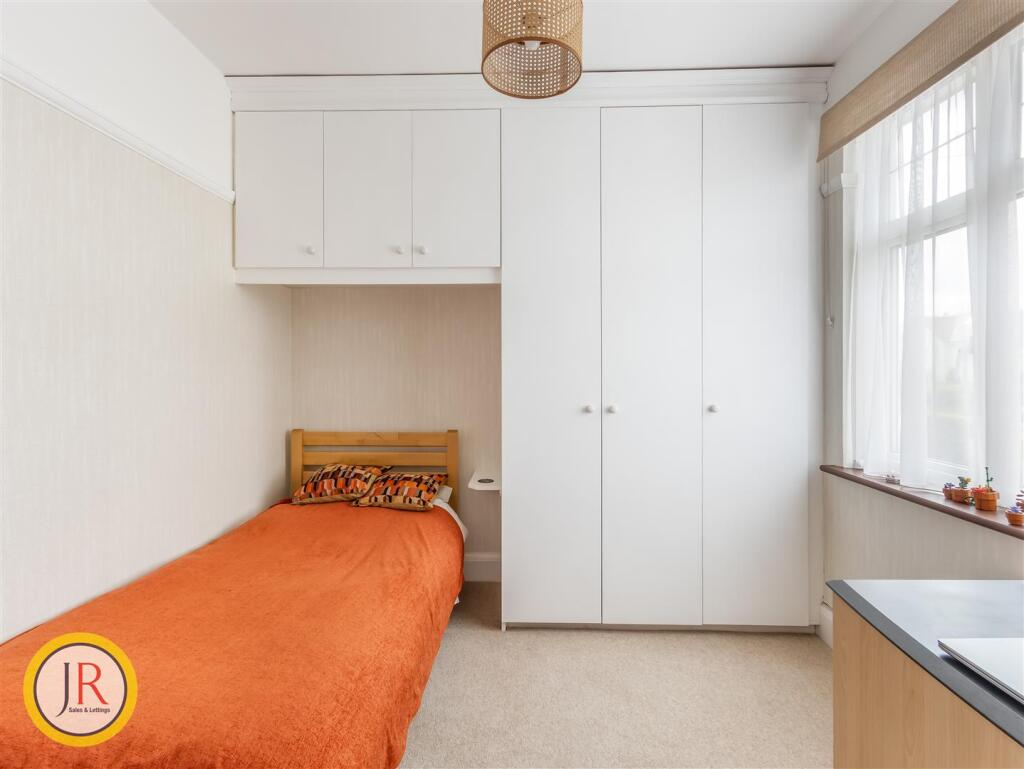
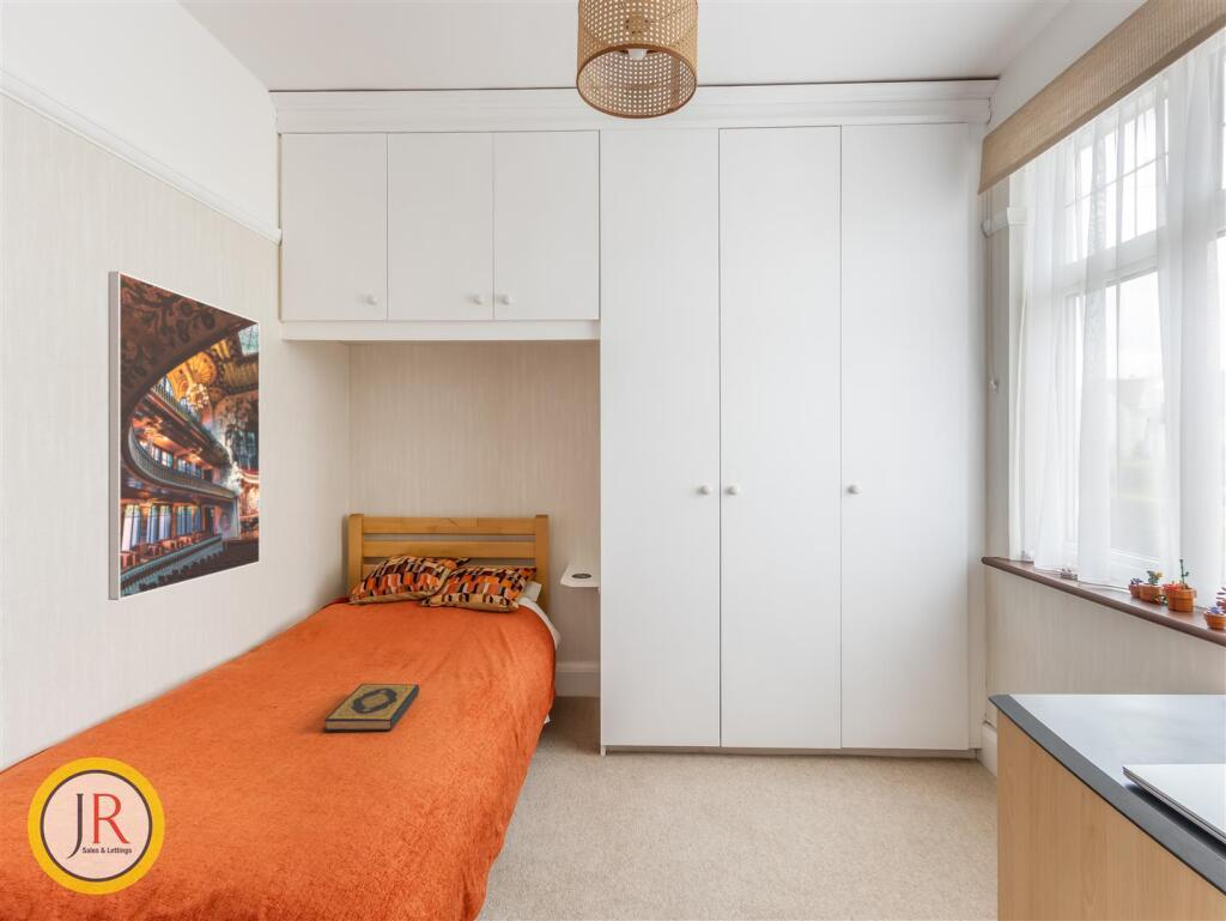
+ hardback book [323,683,420,733]
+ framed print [108,271,261,601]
